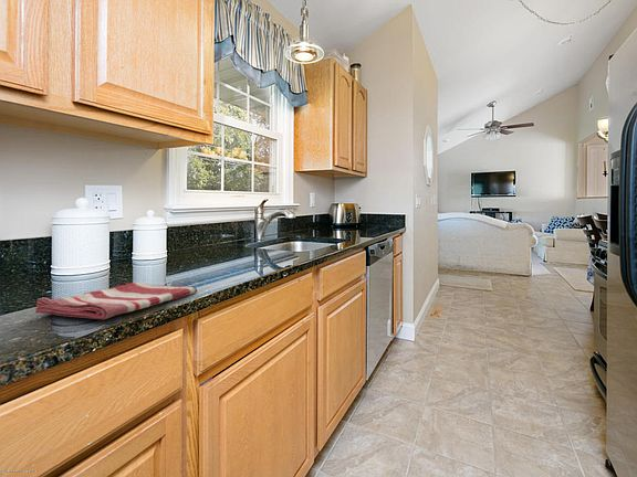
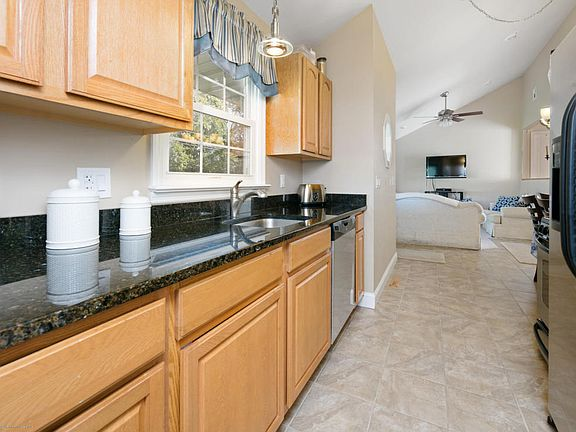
- dish towel [34,282,198,320]
